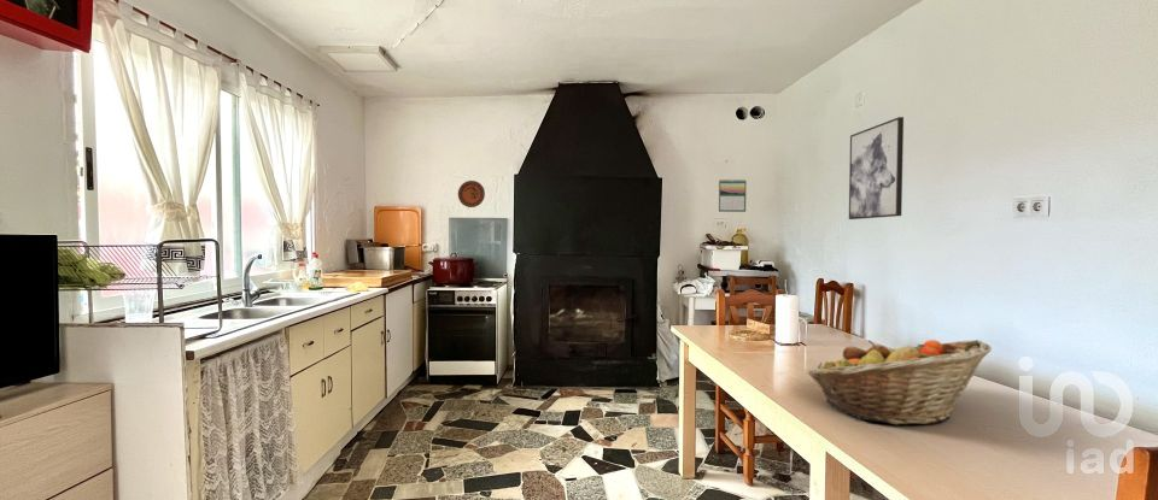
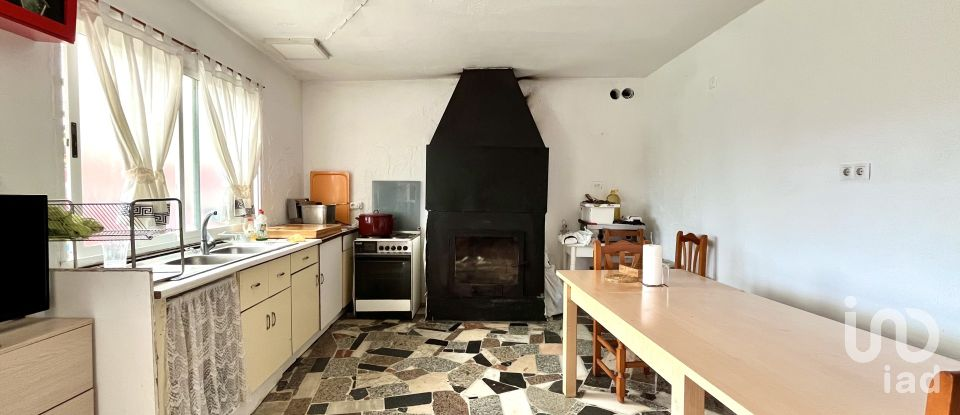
- decorative plate [457,180,486,208]
- calendar [718,180,748,213]
- fruit basket [807,339,993,427]
- wall art [848,116,905,220]
